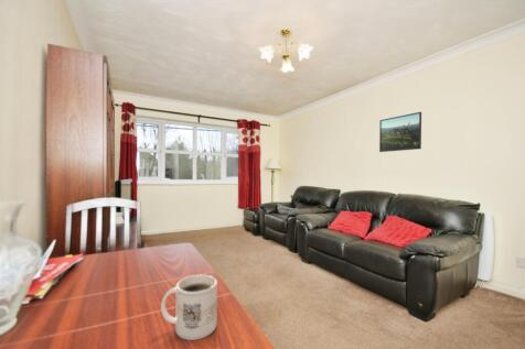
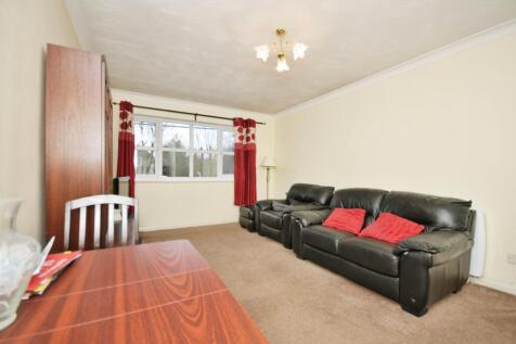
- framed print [378,111,422,153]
- mug [160,274,218,341]
